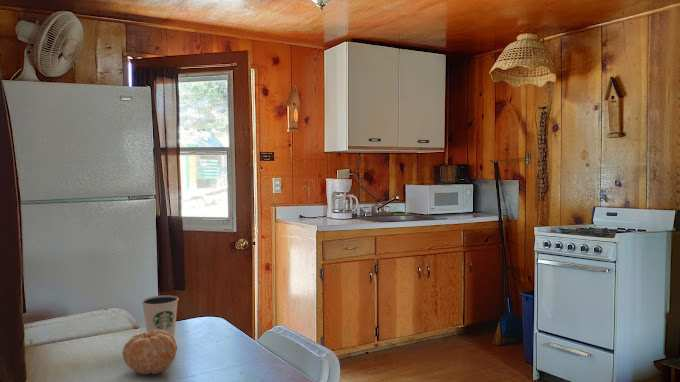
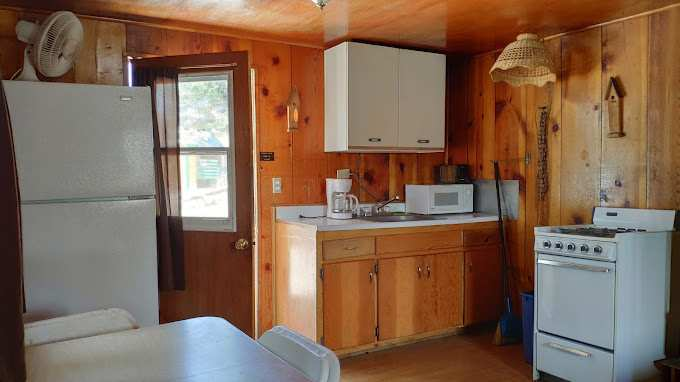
- dixie cup [140,294,180,338]
- fruit [121,329,178,376]
